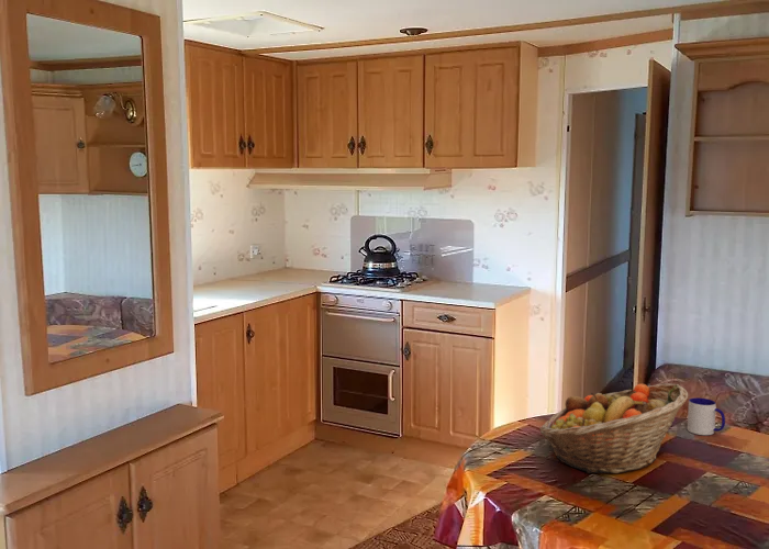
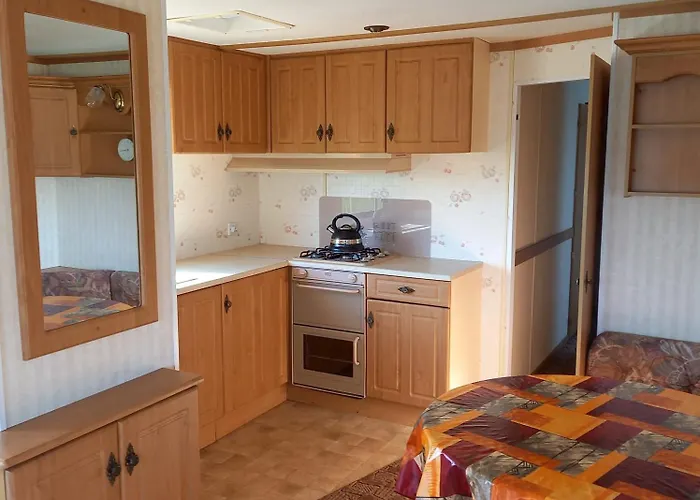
- mug [687,396,726,436]
- fruit basket [539,383,689,474]
